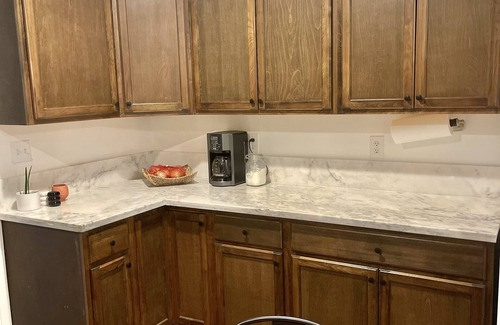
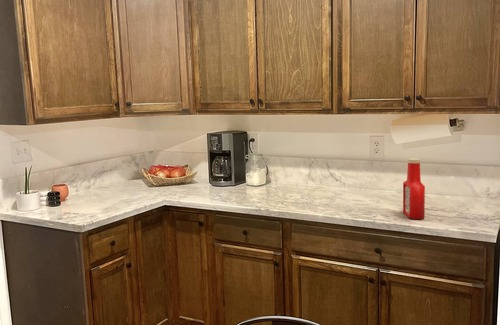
+ soap bottle [402,157,426,220]
